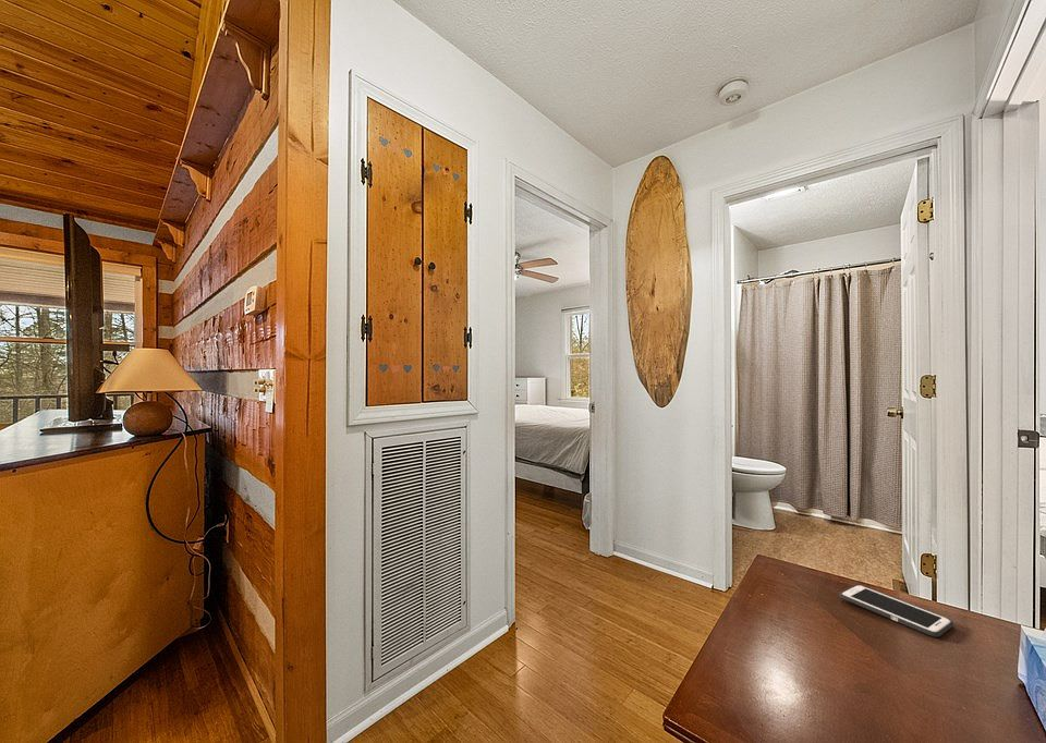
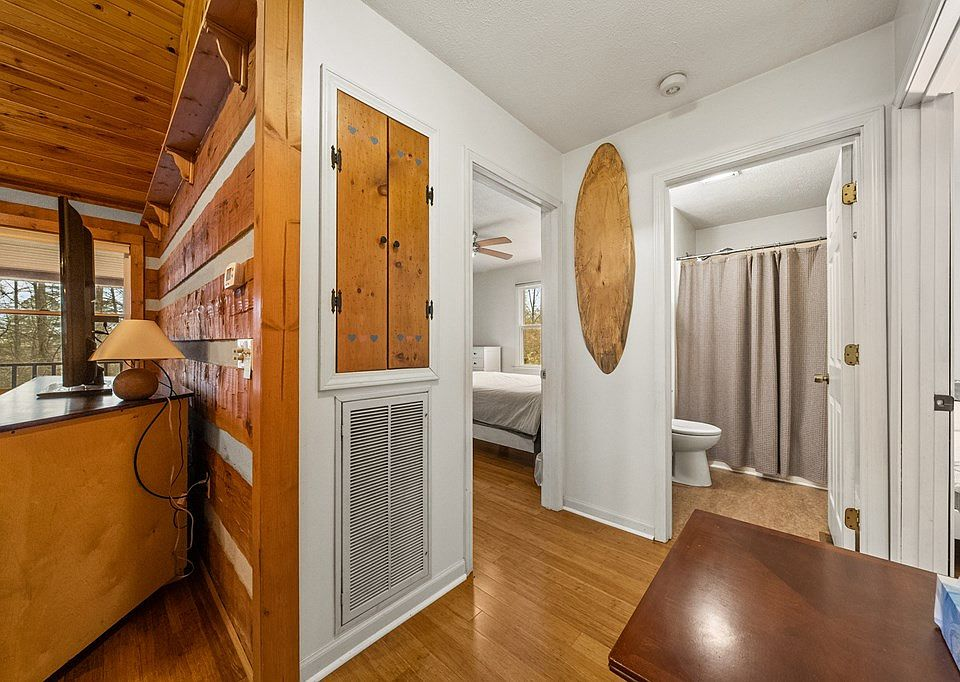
- cell phone [839,584,954,638]
